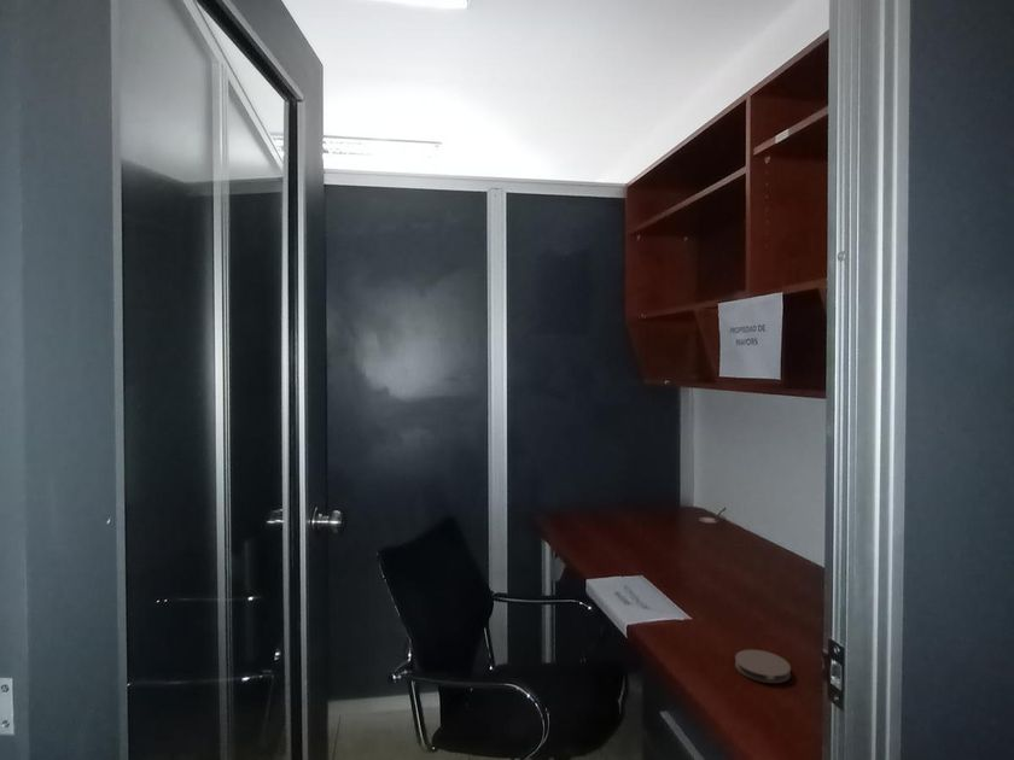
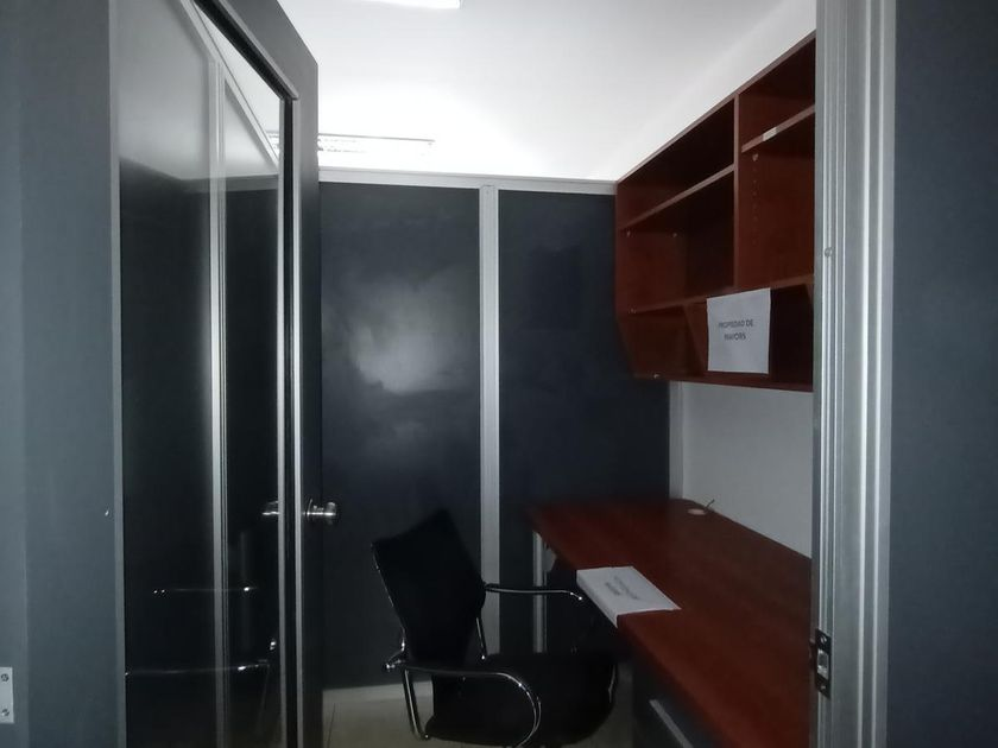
- coaster [734,649,792,684]
